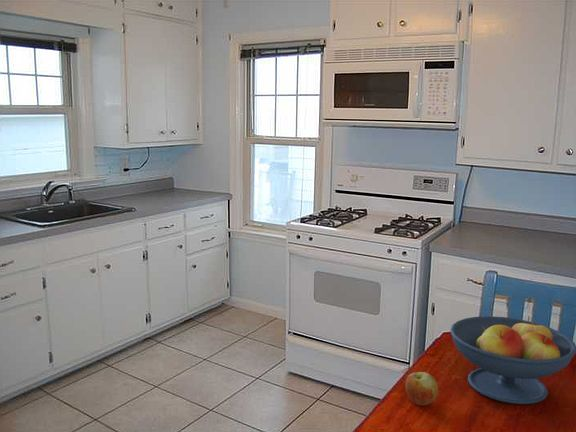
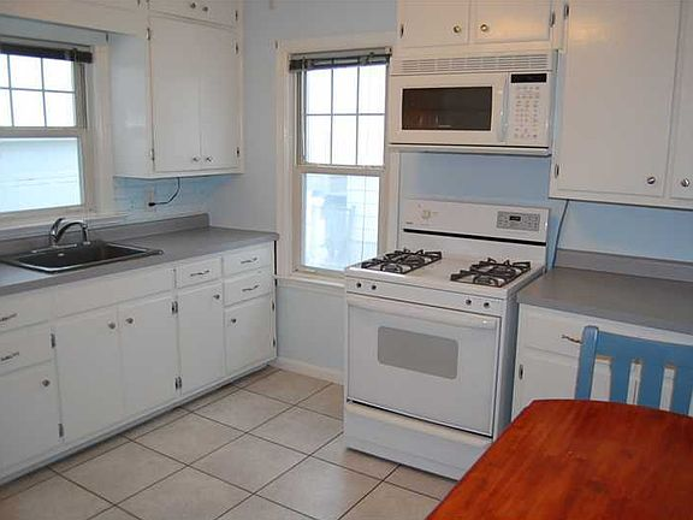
- fruit bowl [449,315,576,405]
- apple [404,371,439,407]
